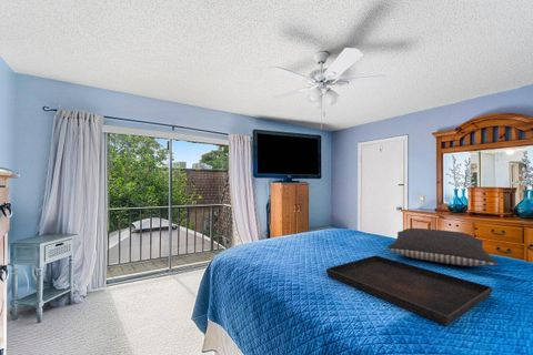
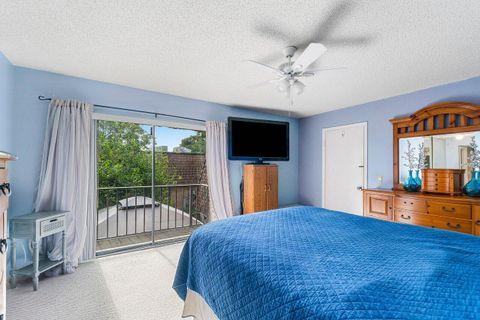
- pillow [385,227,499,267]
- serving tray [325,254,494,326]
